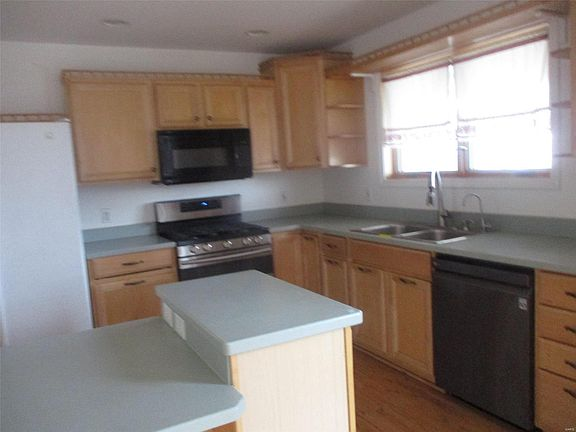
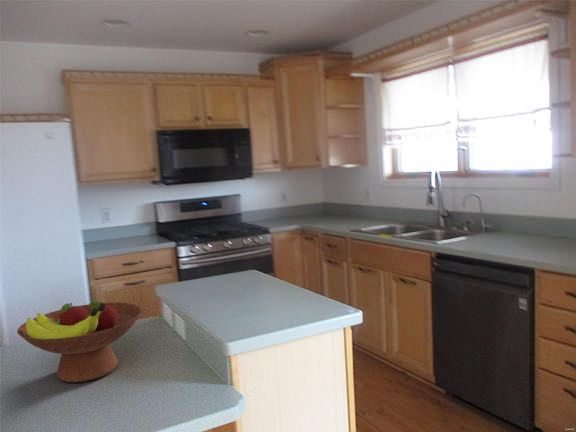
+ fruit bowl [16,300,143,383]
